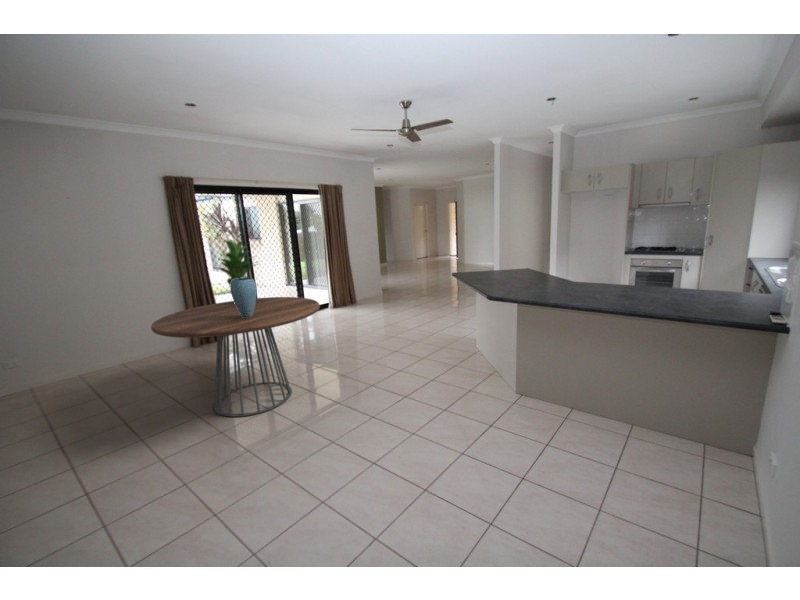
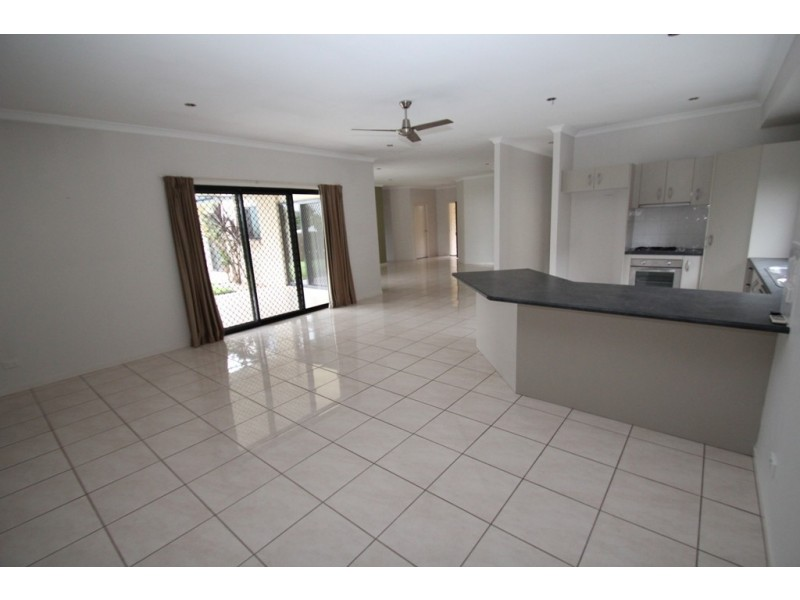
- dining table [150,296,321,418]
- vase [229,277,258,317]
- potted plant [212,239,261,304]
